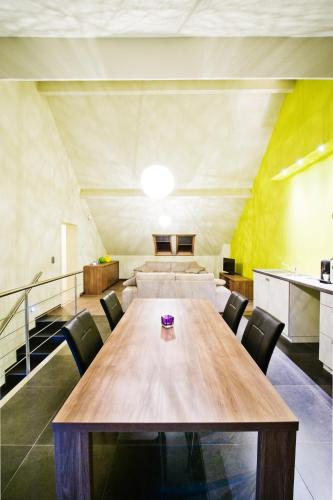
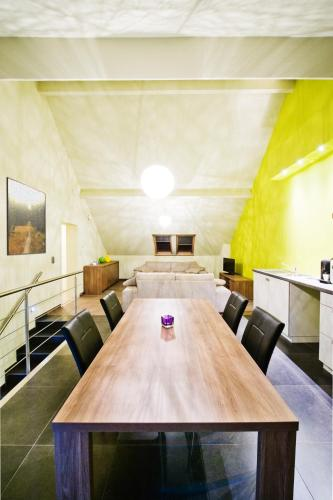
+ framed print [5,176,47,257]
